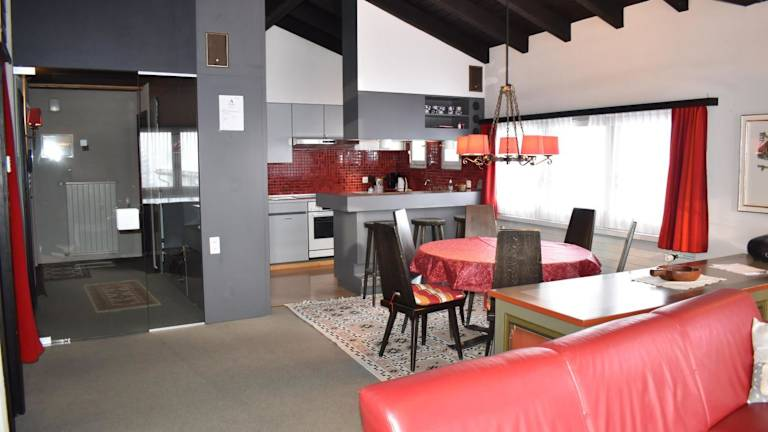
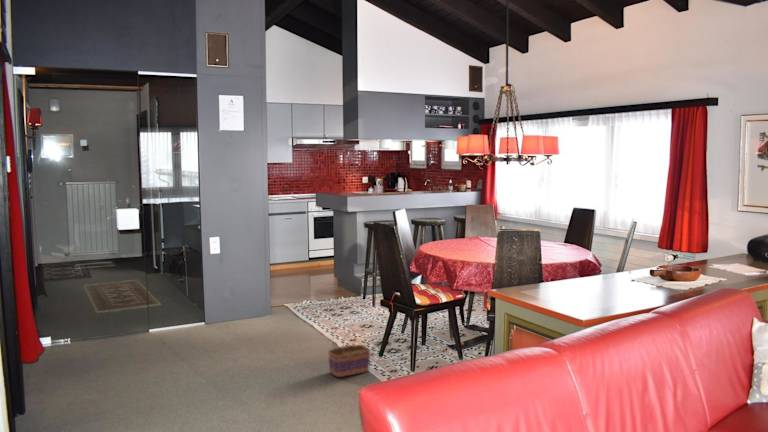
+ basket [327,325,371,378]
